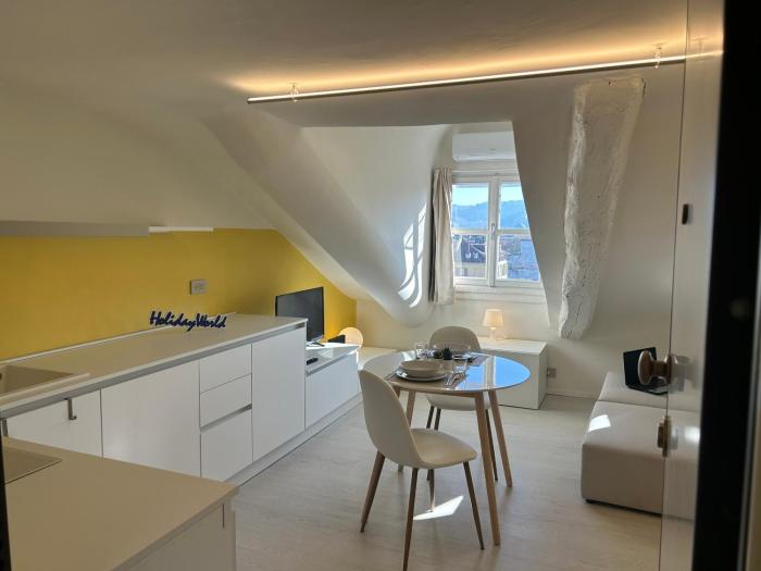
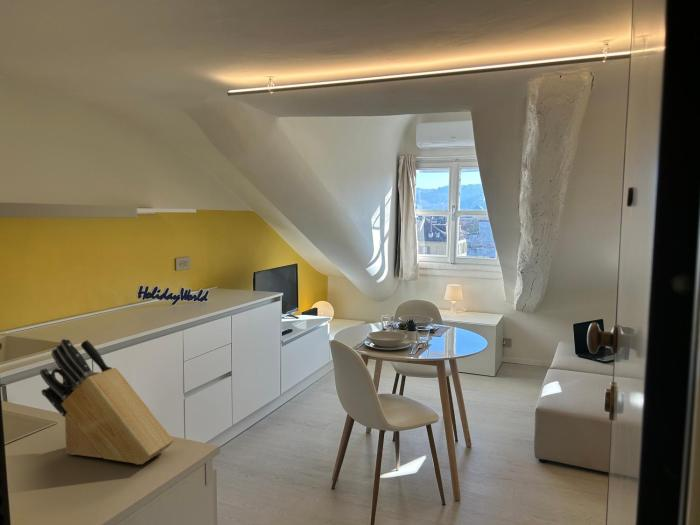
+ knife block [39,338,175,465]
